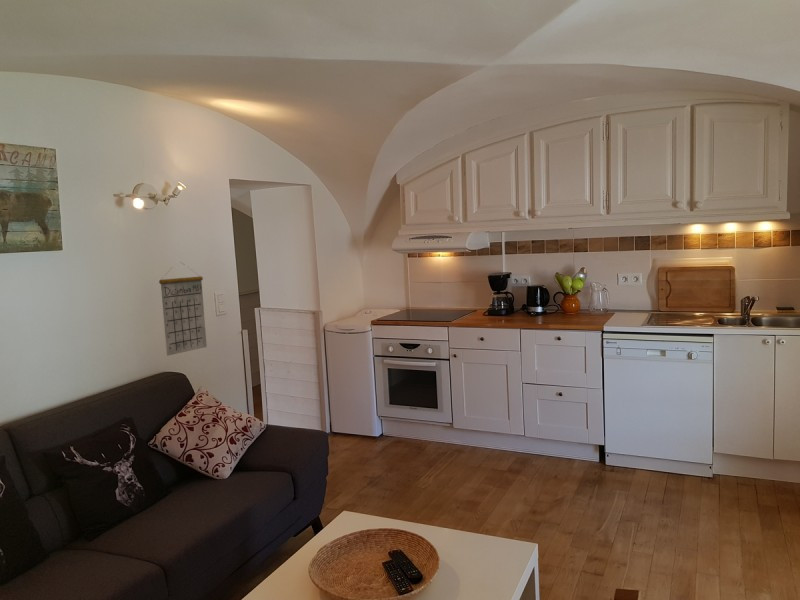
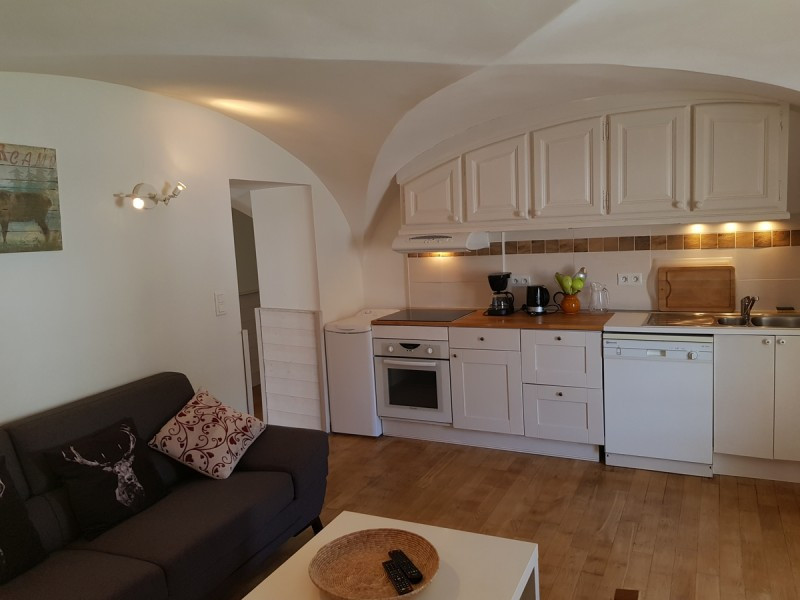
- calendar [158,262,208,357]
